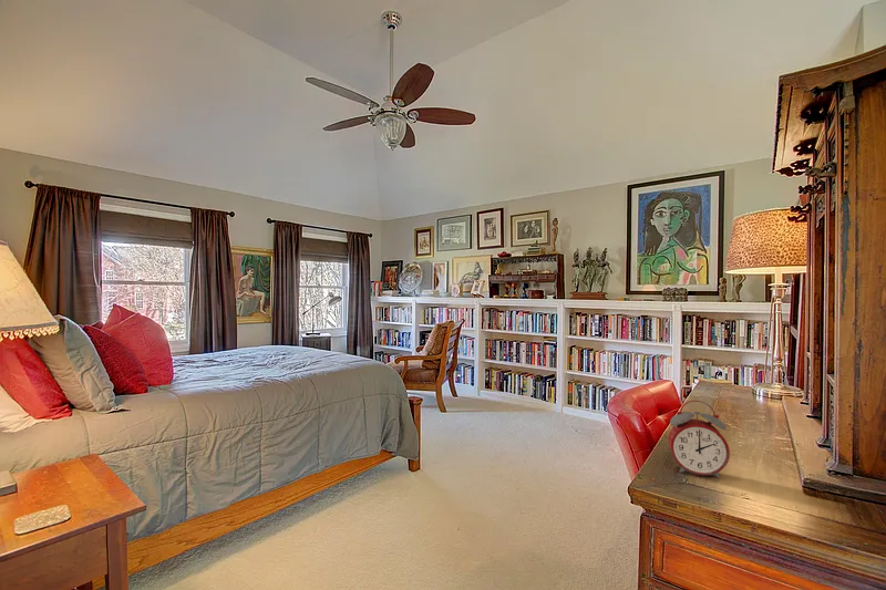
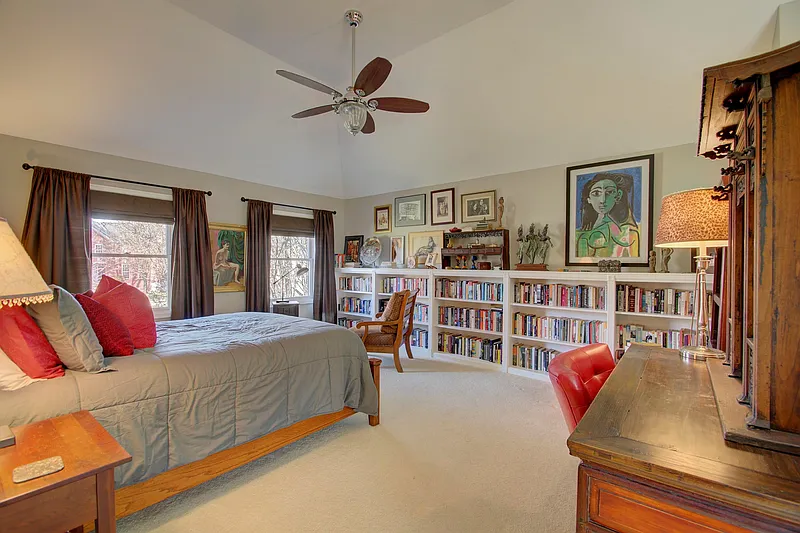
- alarm clock [667,400,731,479]
